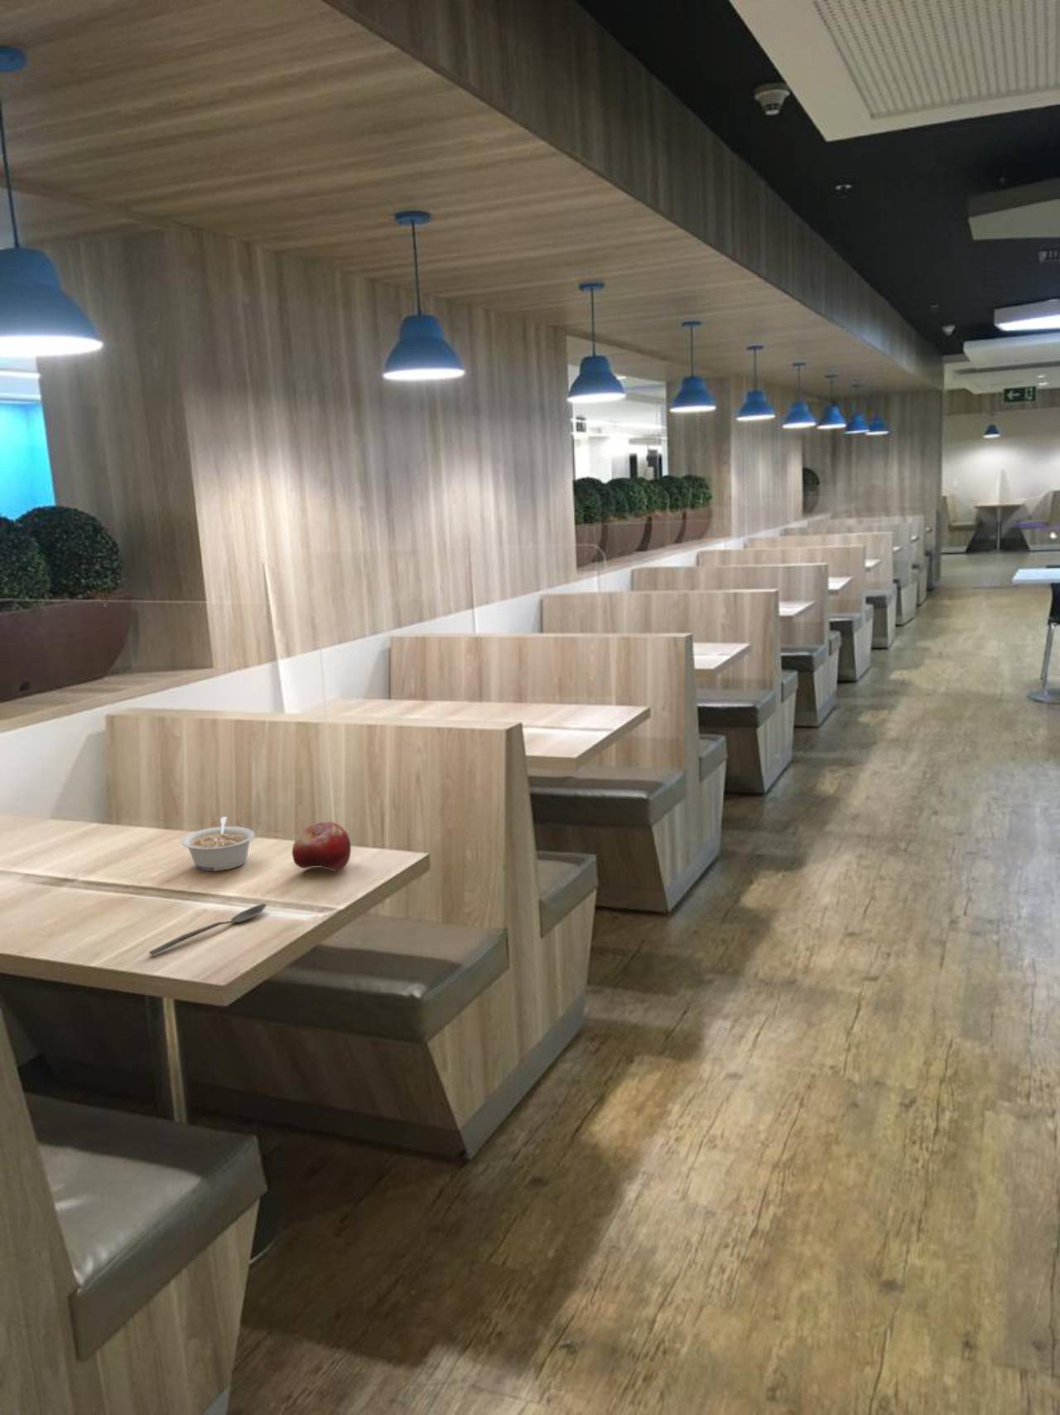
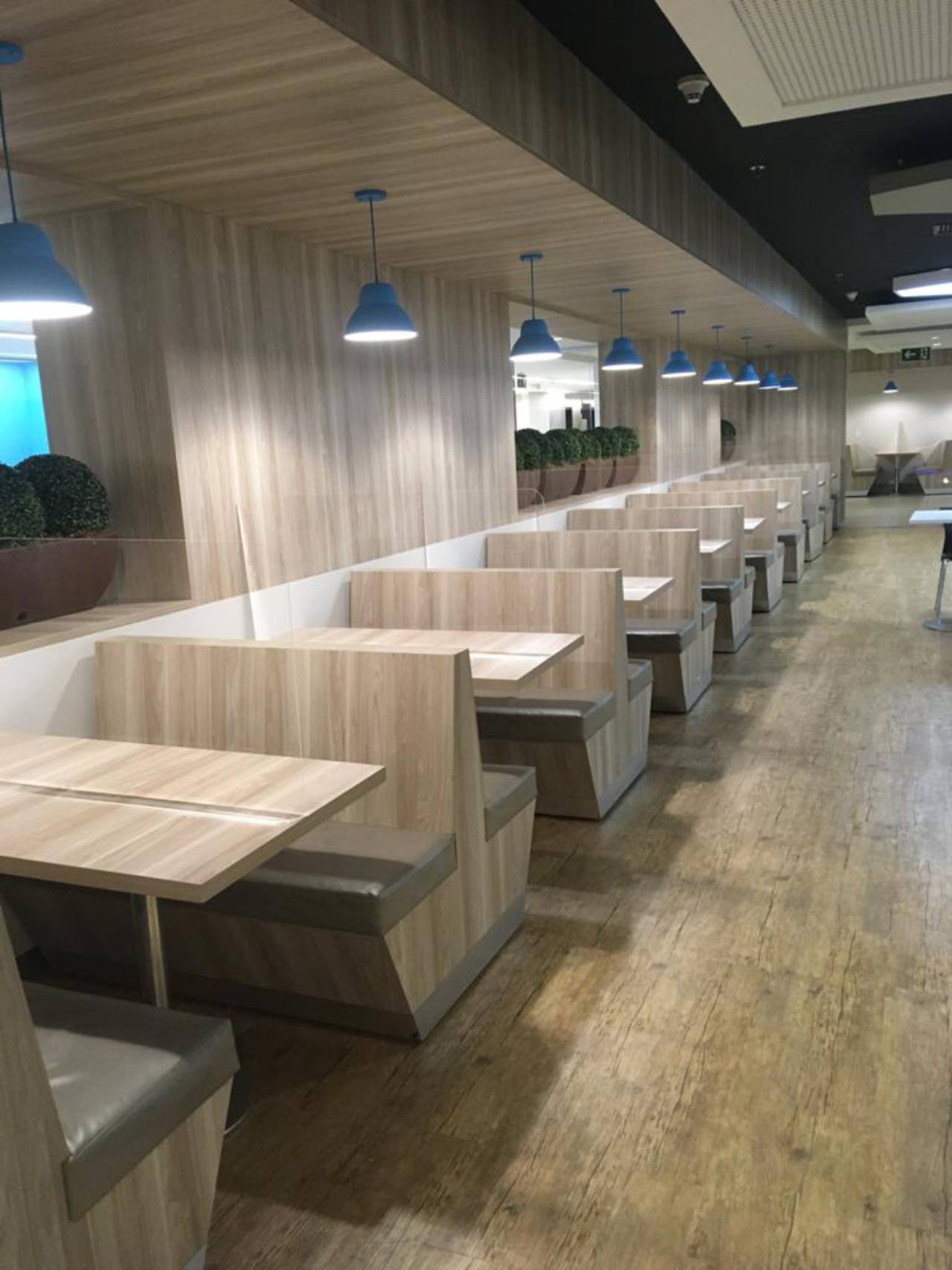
- spoon [148,902,267,956]
- legume [180,816,256,872]
- fruit [292,821,352,872]
